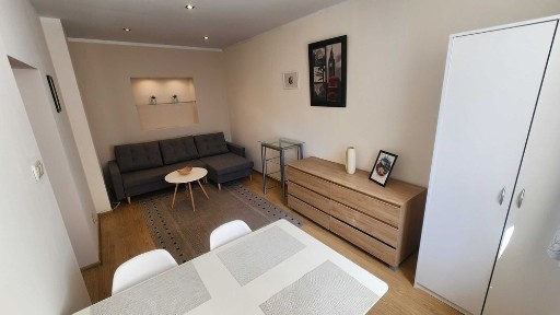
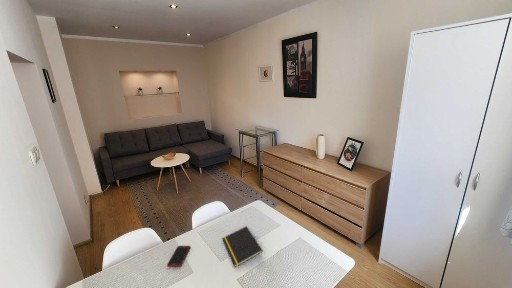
+ notepad [221,225,264,268]
+ cell phone [166,245,191,268]
